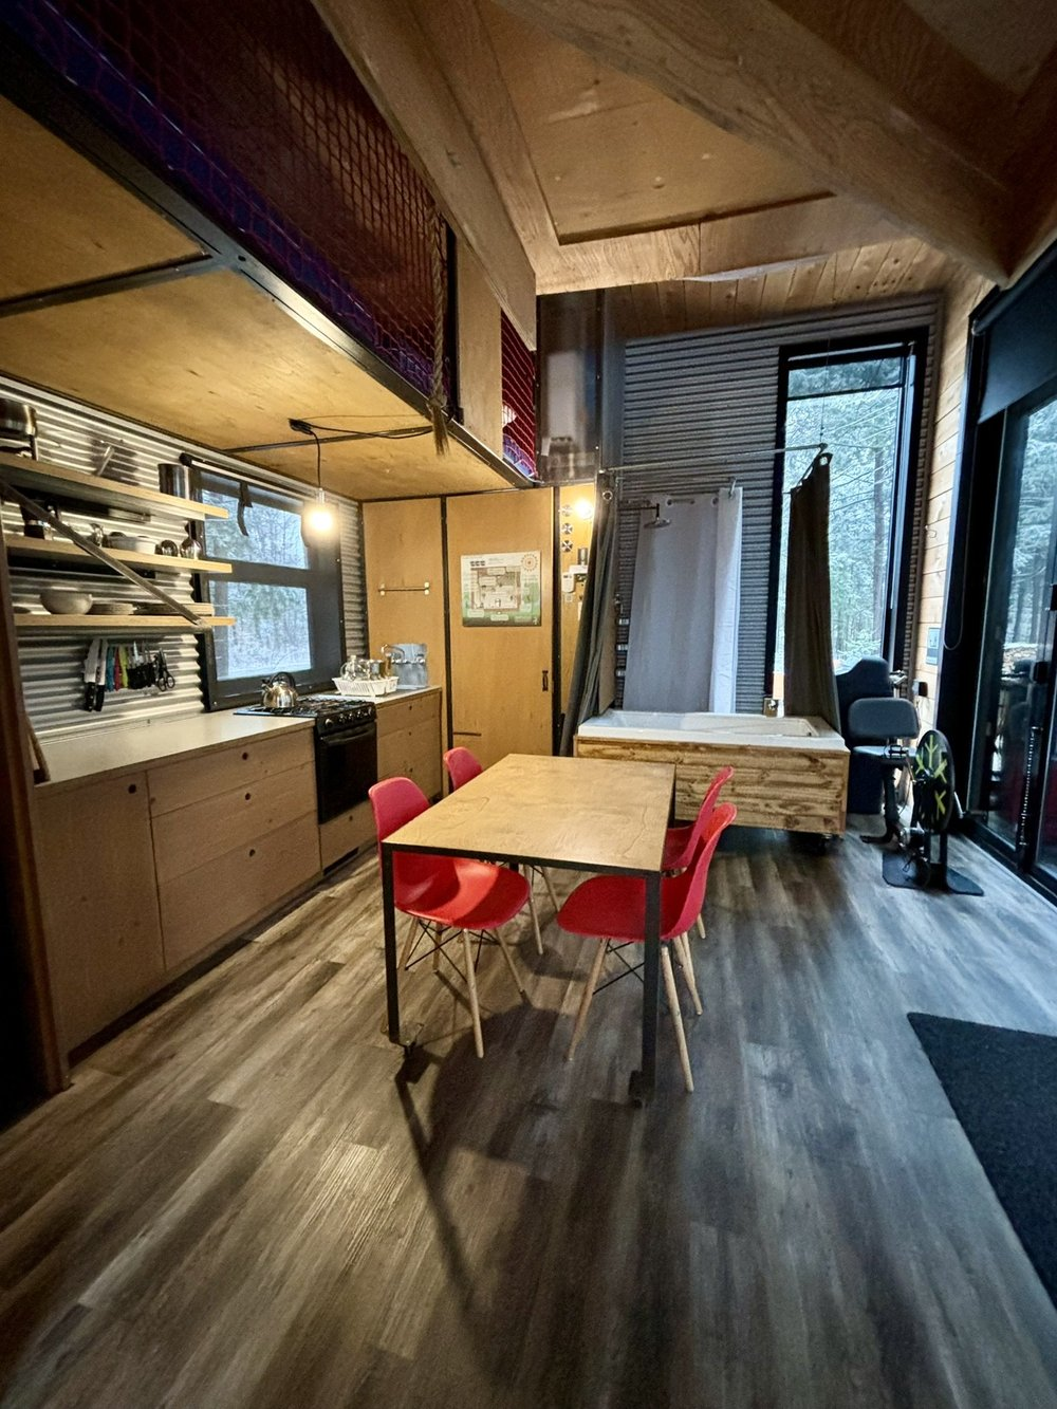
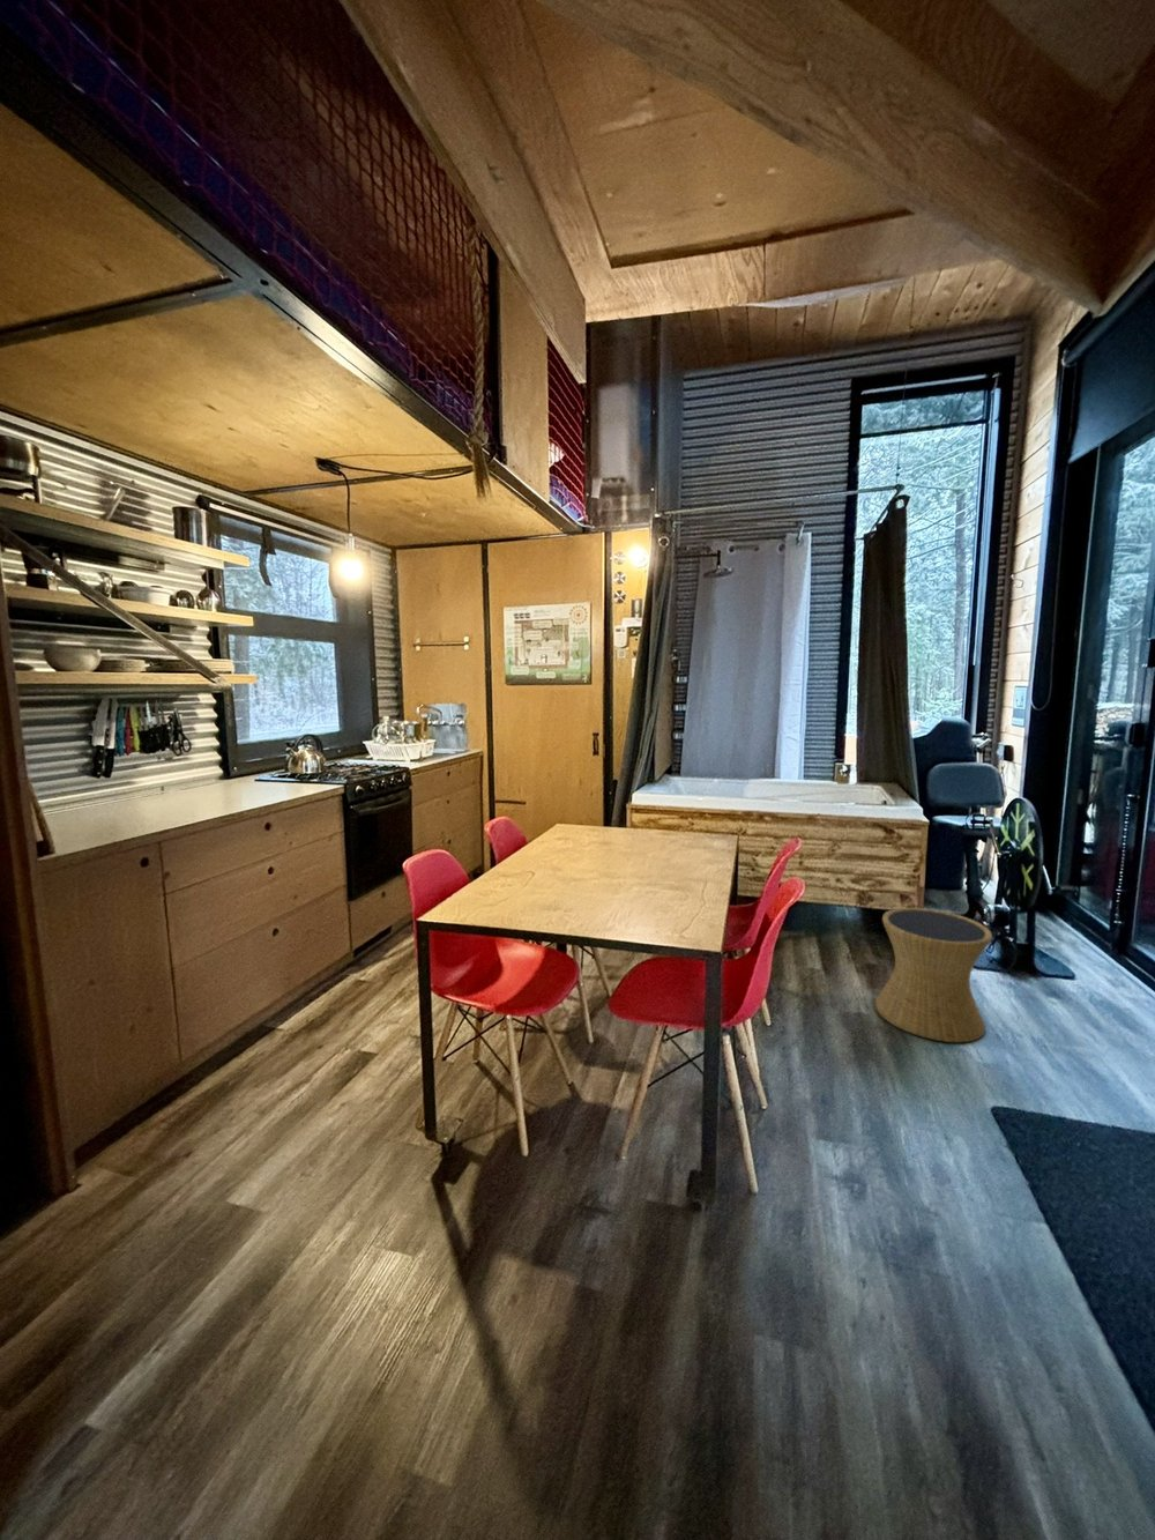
+ side table [875,907,994,1044]
